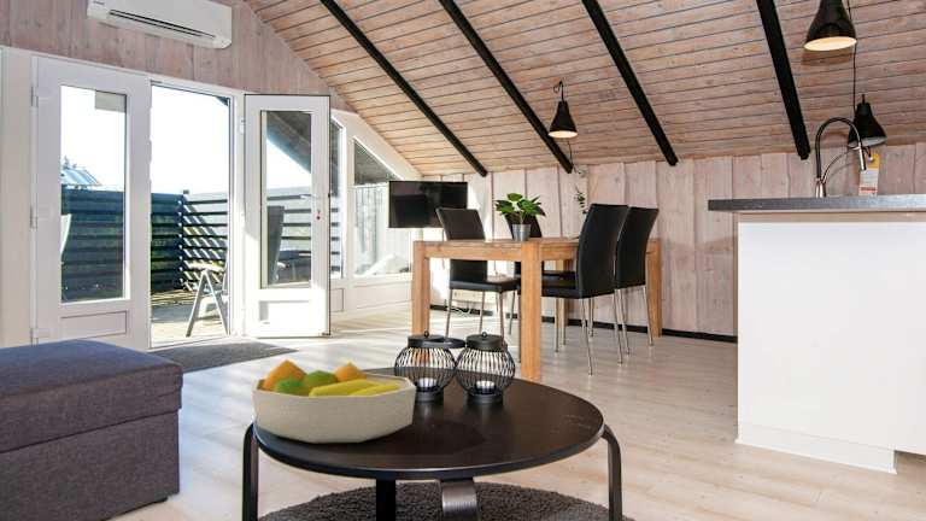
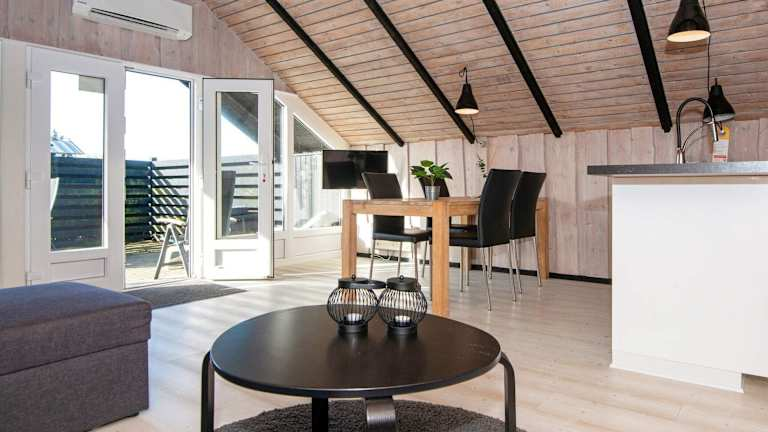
- fruit bowl [251,358,417,444]
